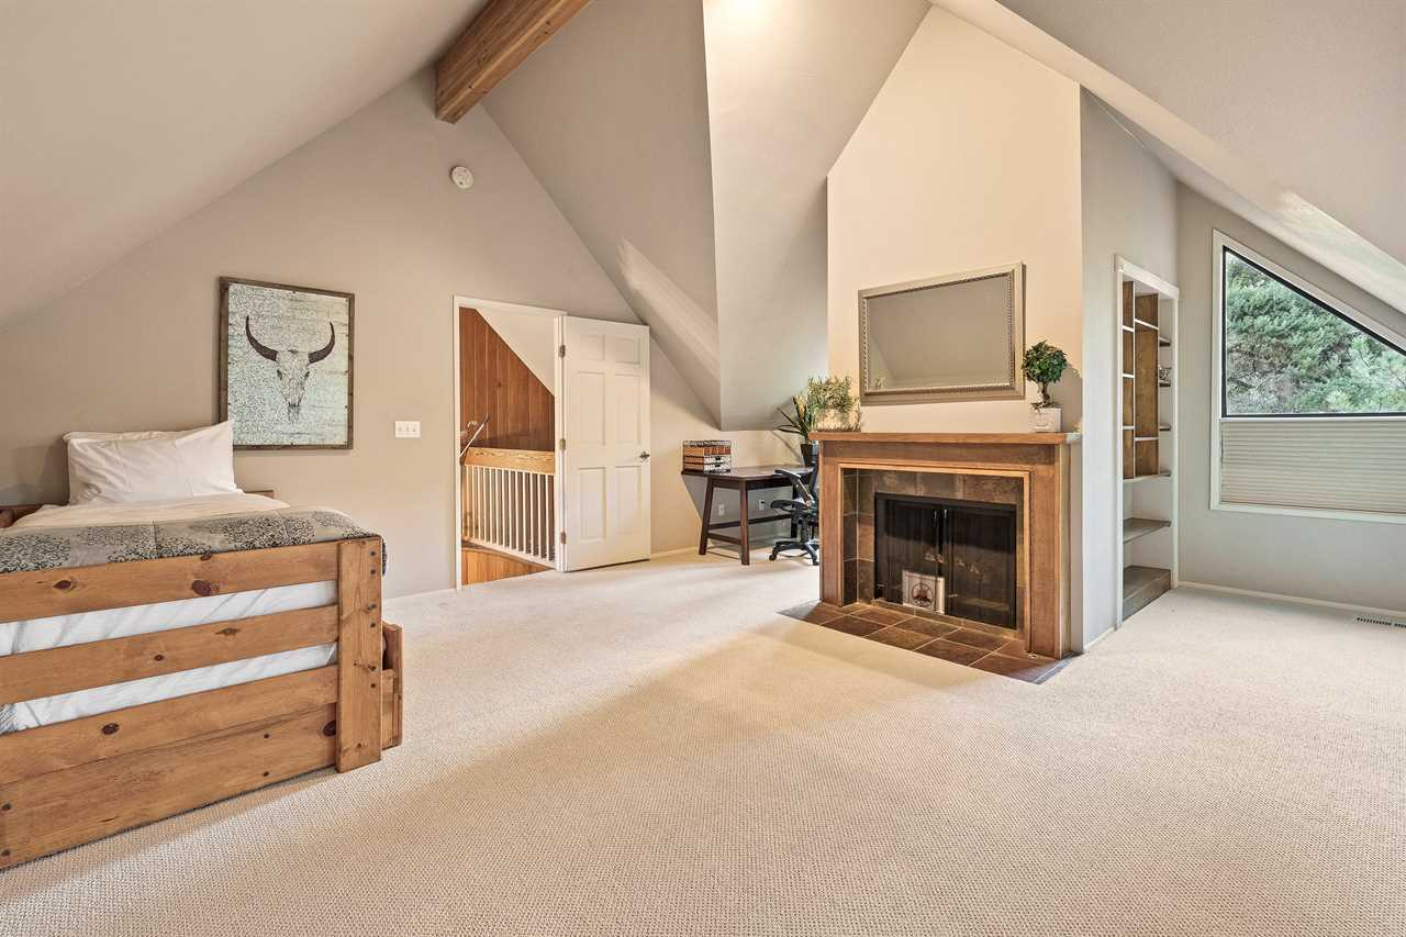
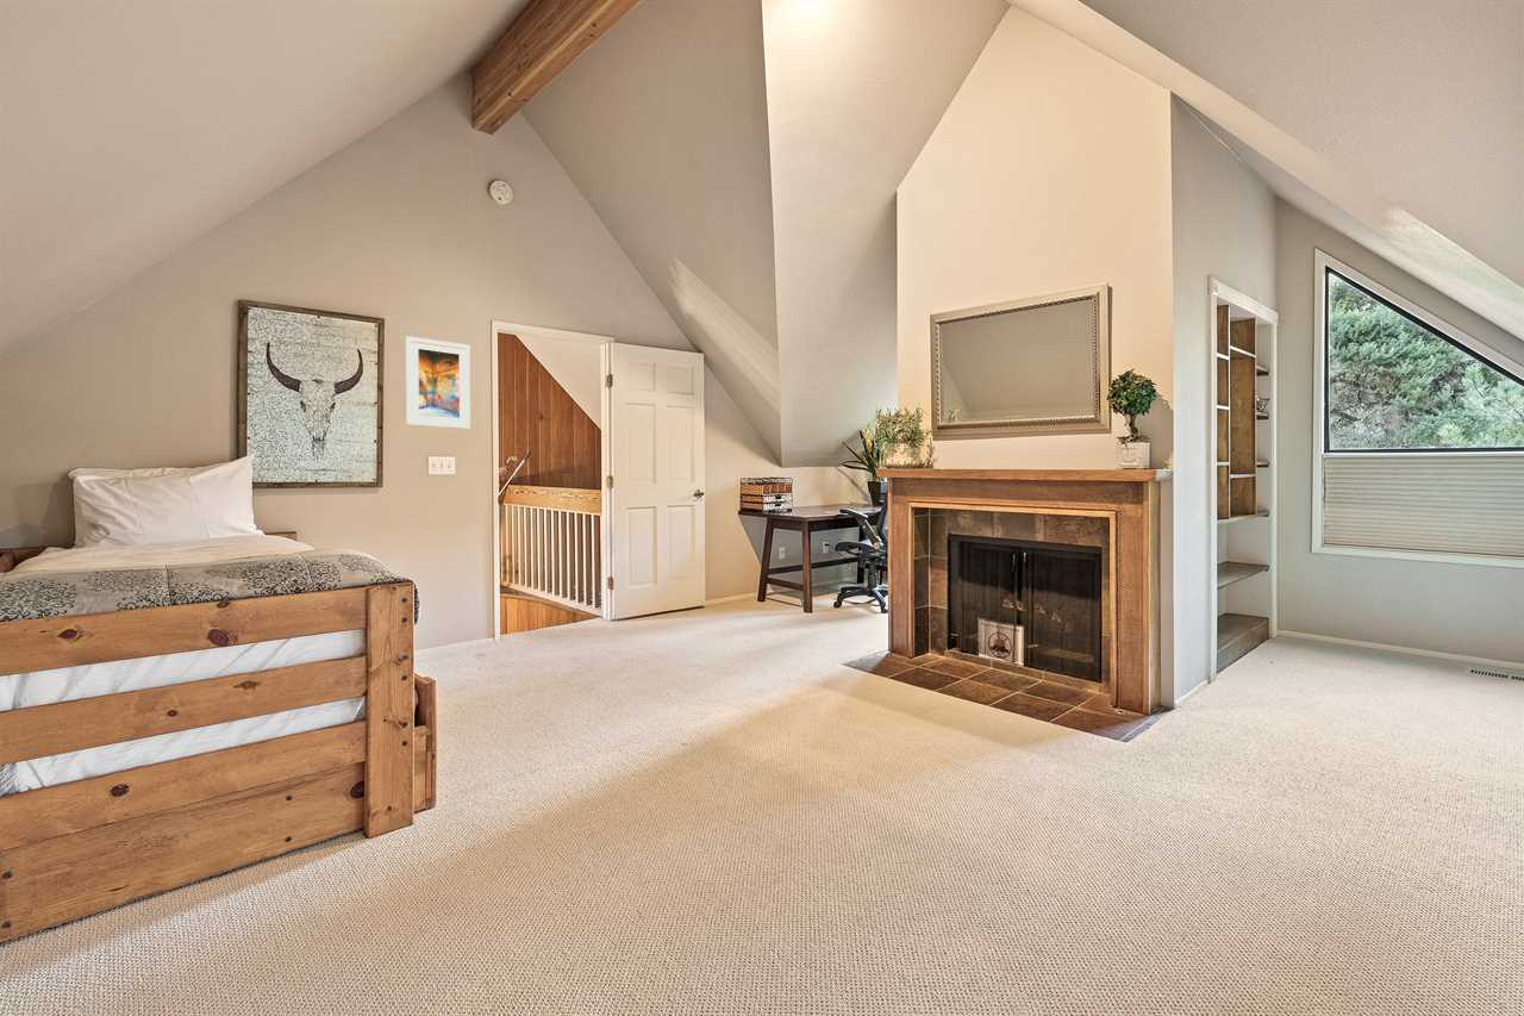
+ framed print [405,335,471,430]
